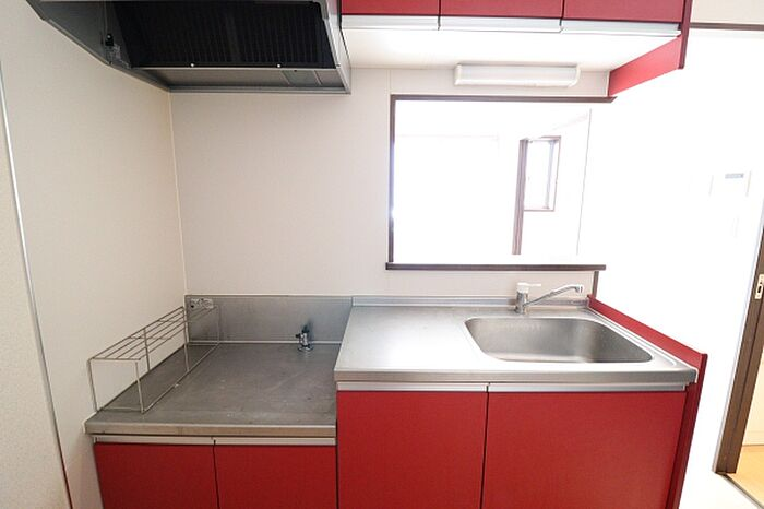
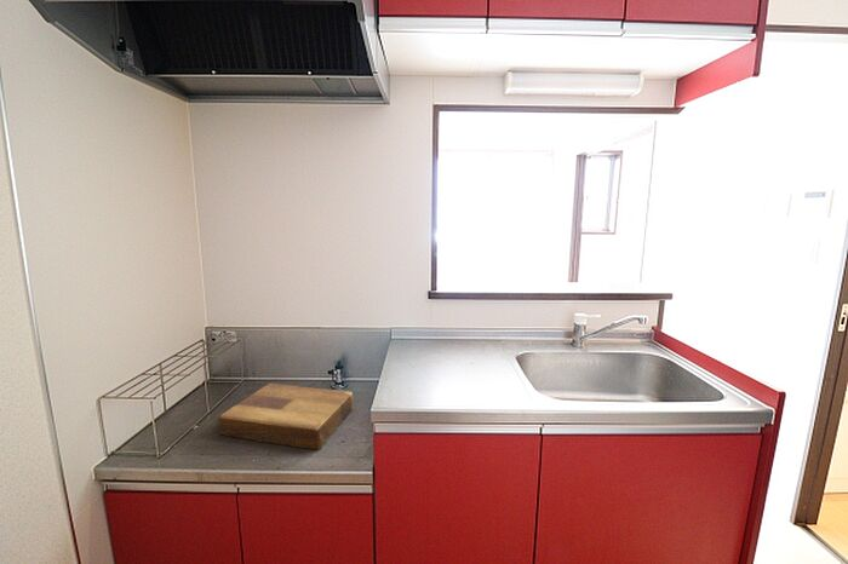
+ cutting board [217,382,355,450]
